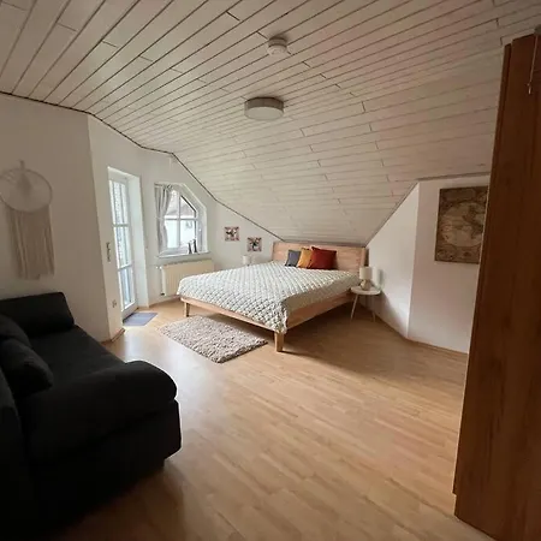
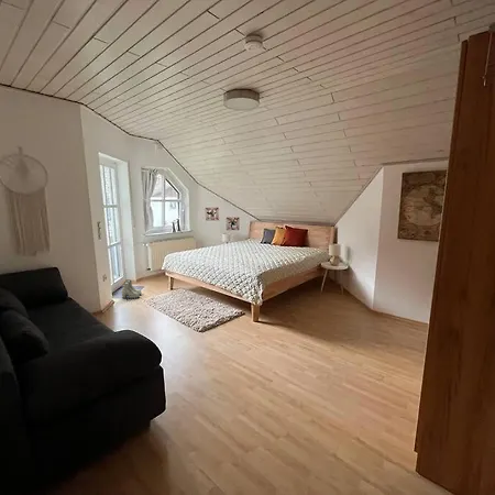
+ boots [120,278,142,299]
